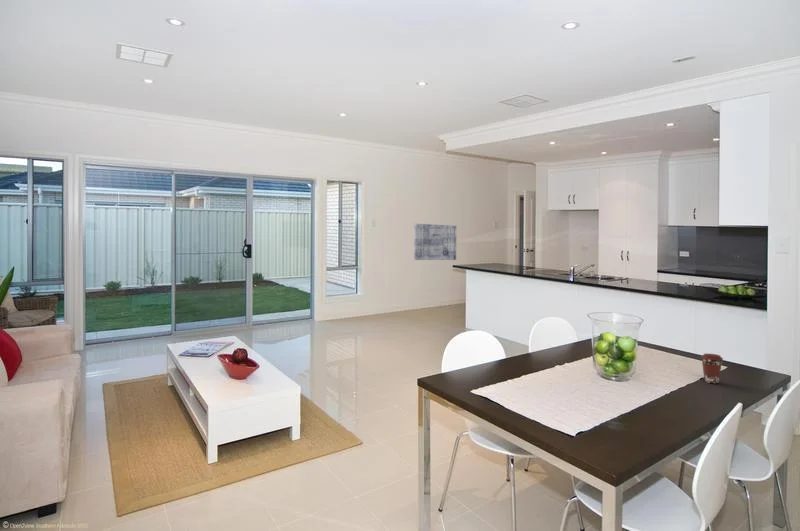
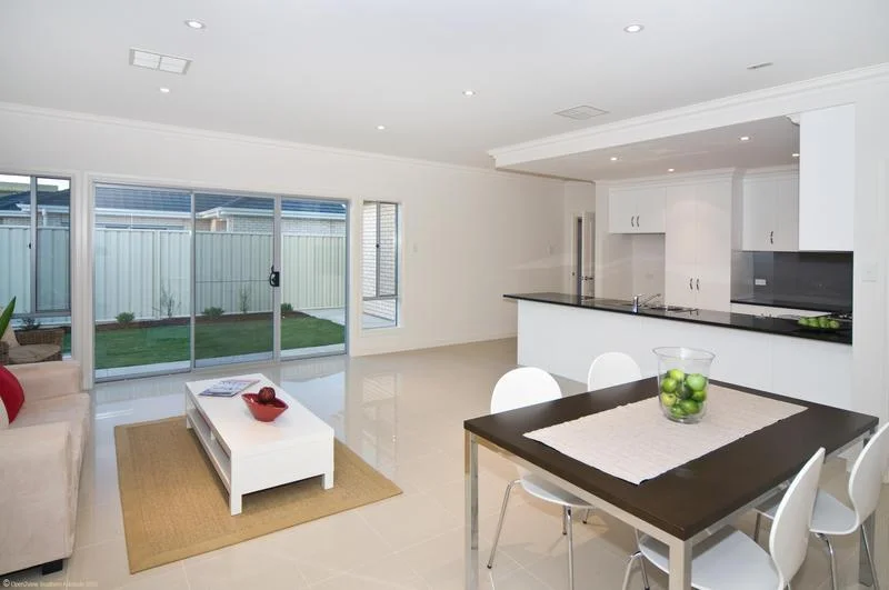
- wall art [413,223,457,261]
- coffee cup [700,353,724,384]
